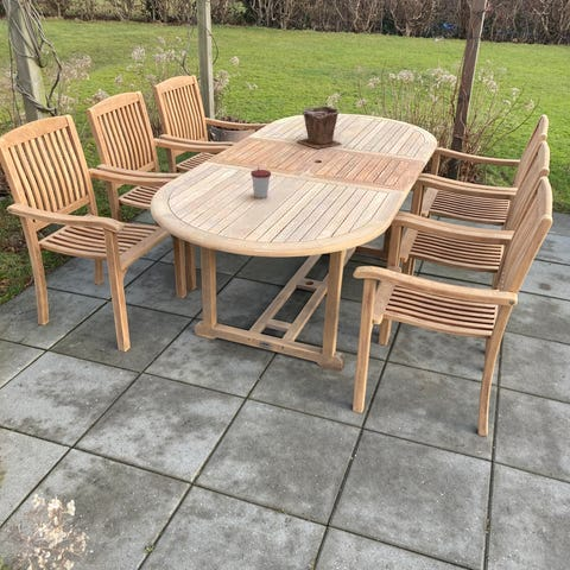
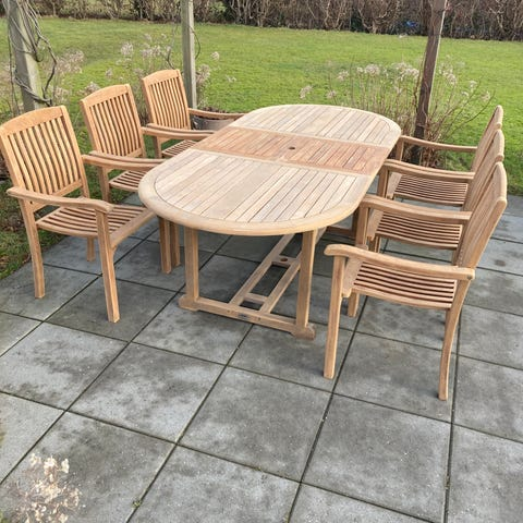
- cup [249,166,272,200]
- plant pot [296,104,342,150]
